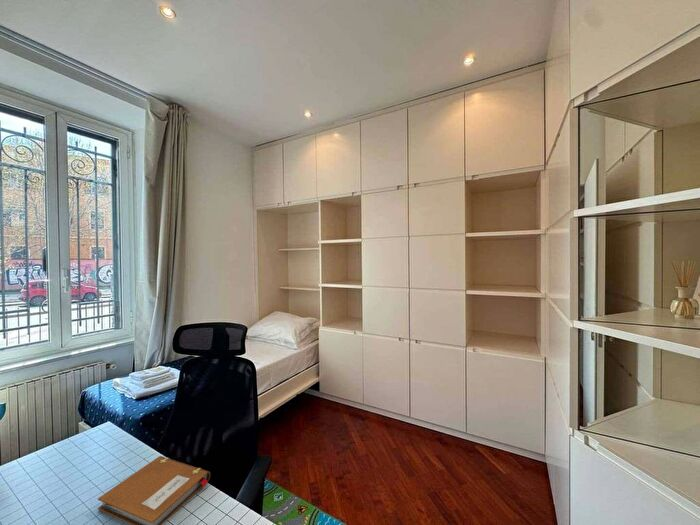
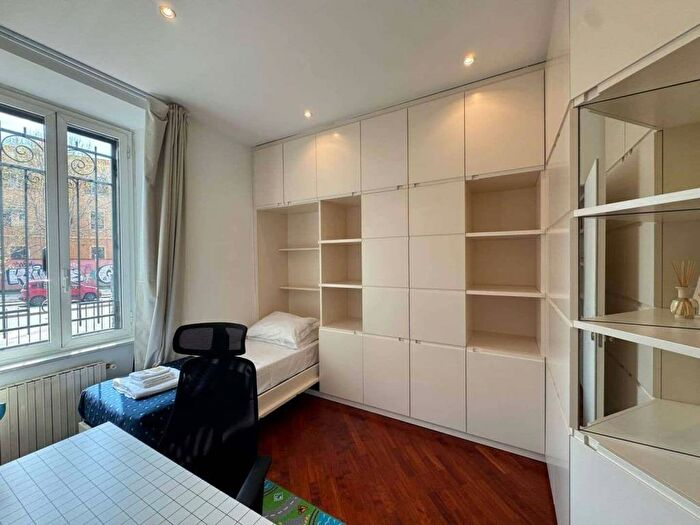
- notebook [97,455,211,525]
